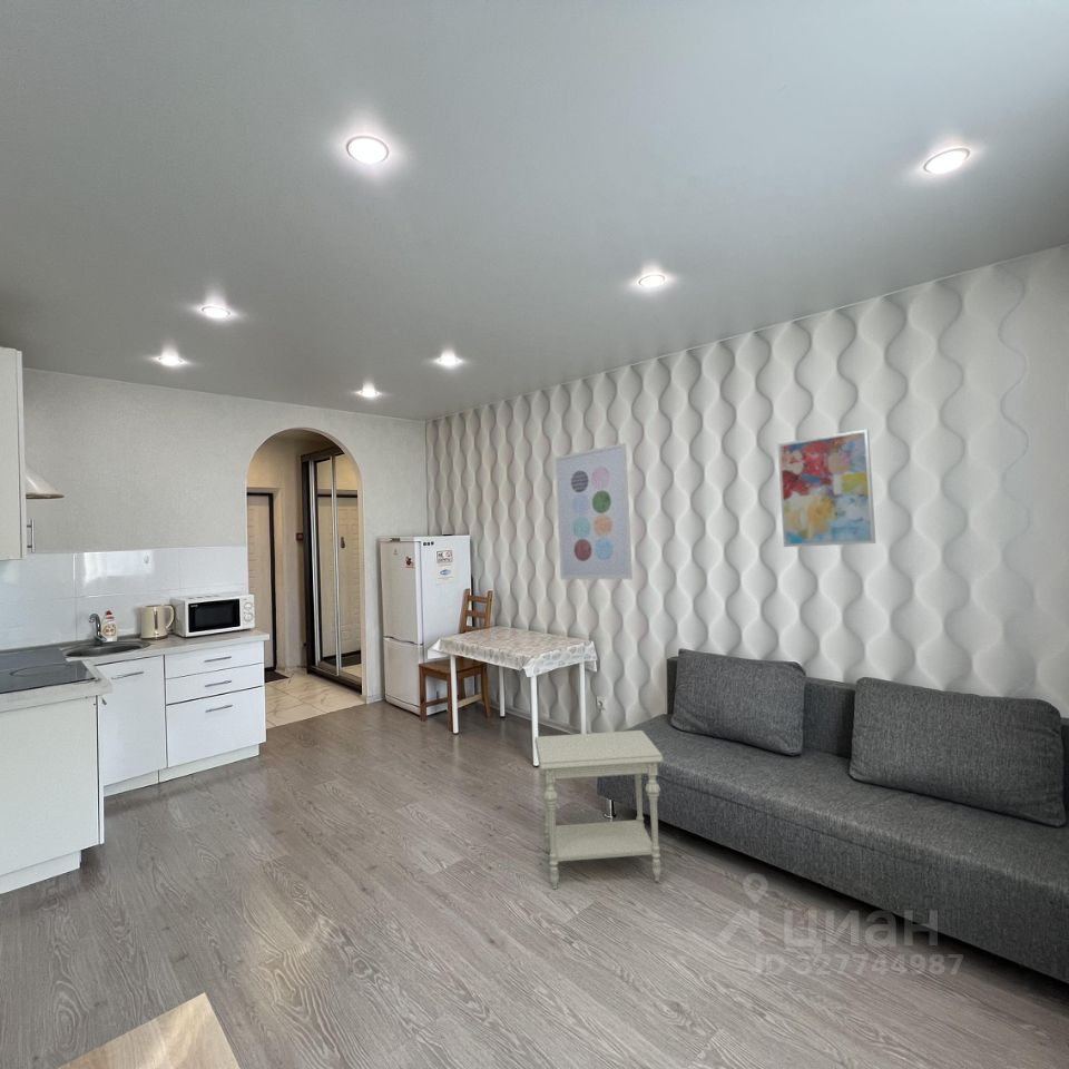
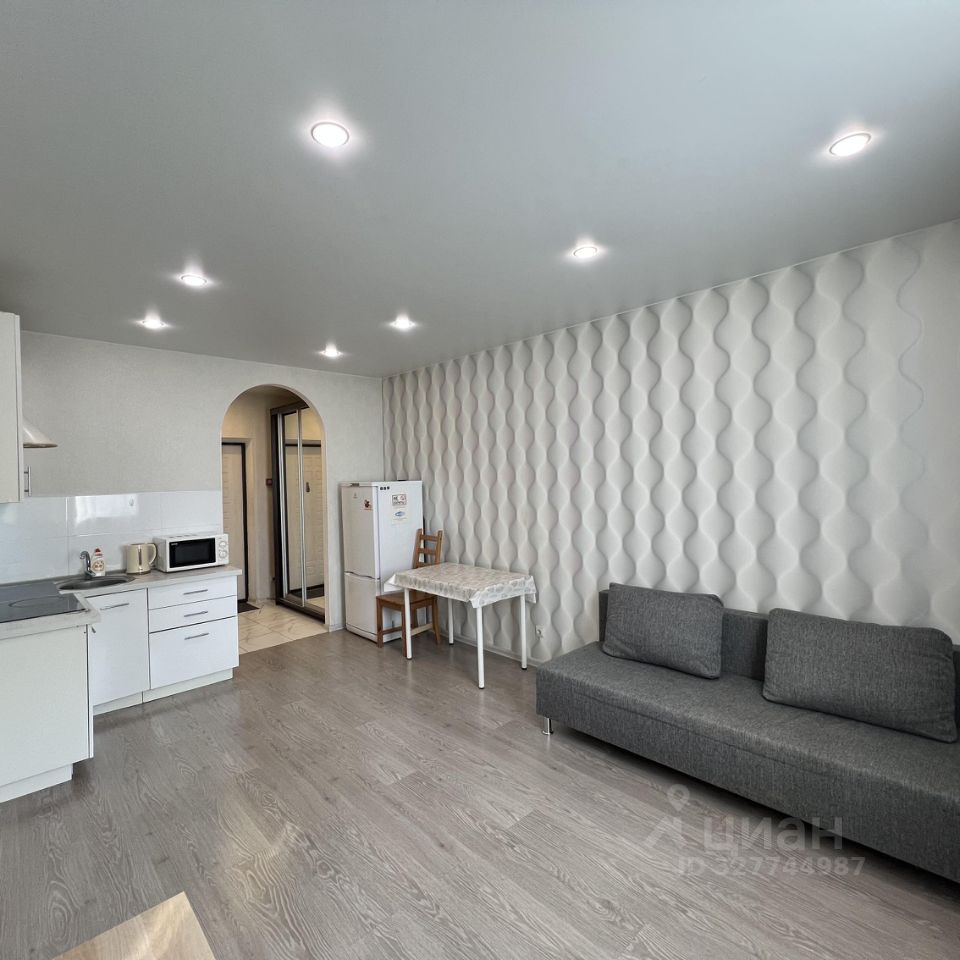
- side table [533,729,665,891]
- wall art [777,428,876,548]
- wall art [555,442,634,580]
